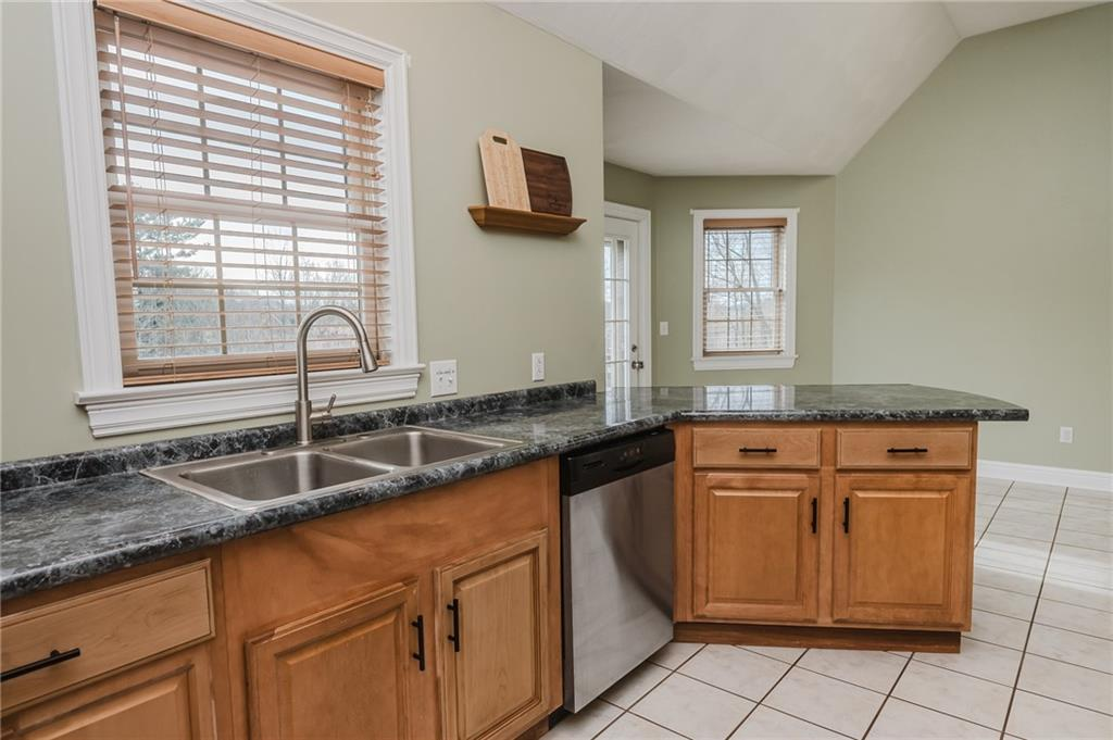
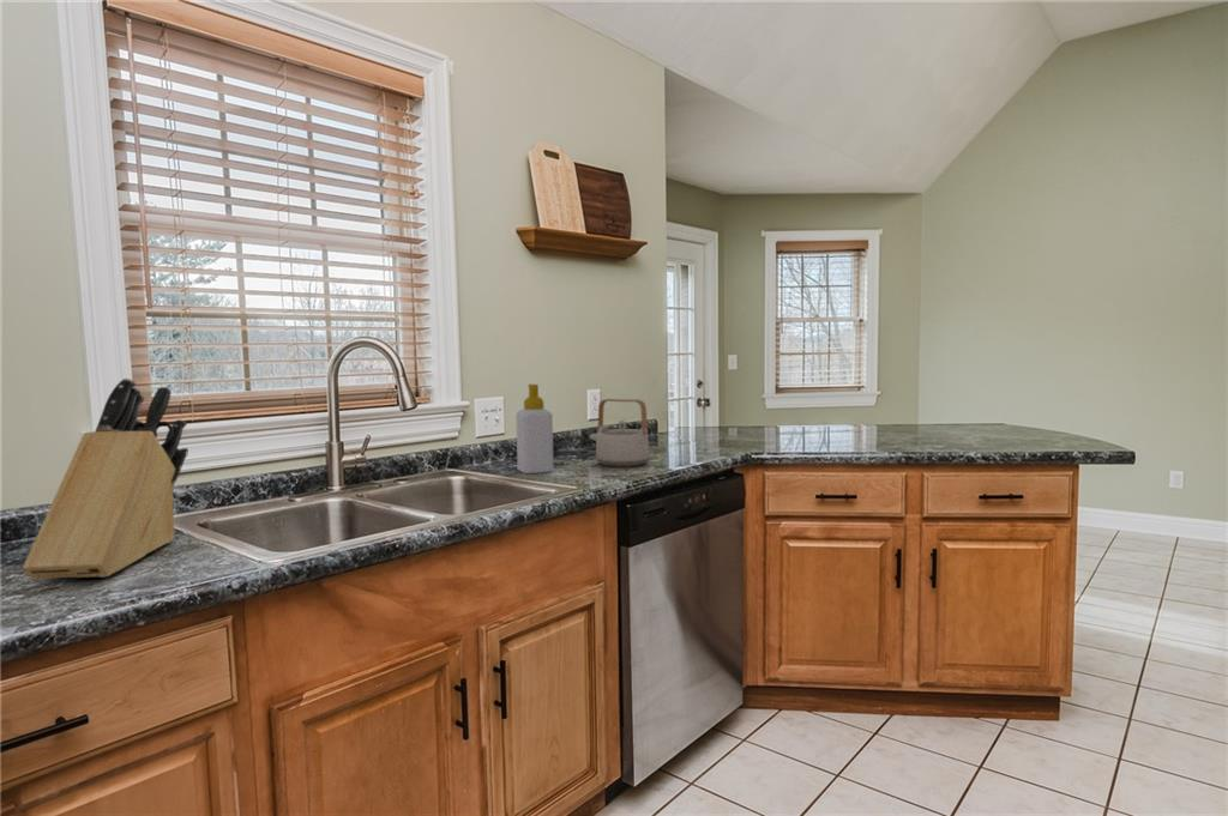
+ soap bottle [514,383,554,475]
+ teapot [588,398,650,467]
+ knife block [22,377,189,581]
